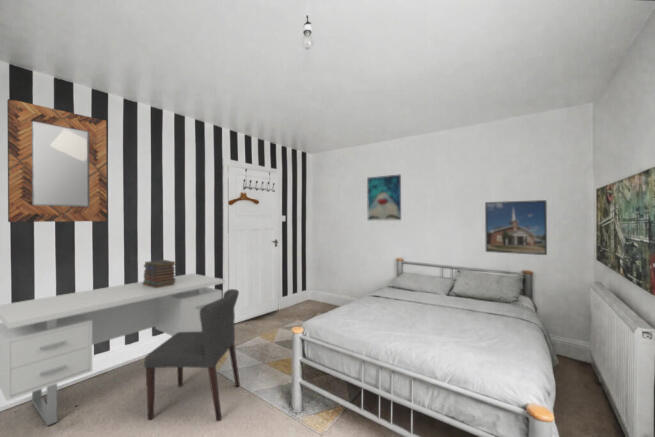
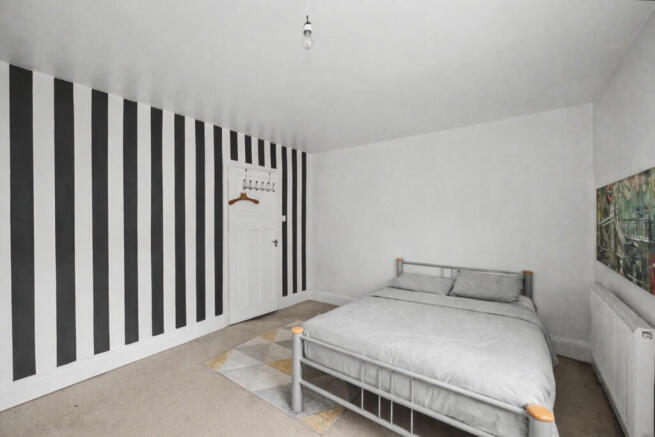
- chair [143,288,241,421]
- desk [0,272,226,427]
- wall art [366,173,402,221]
- home mirror [6,98,108,223]
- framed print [484,199,548,256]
- book stack [142,259,177,288]
